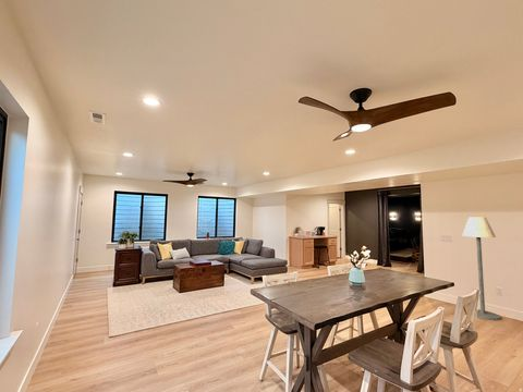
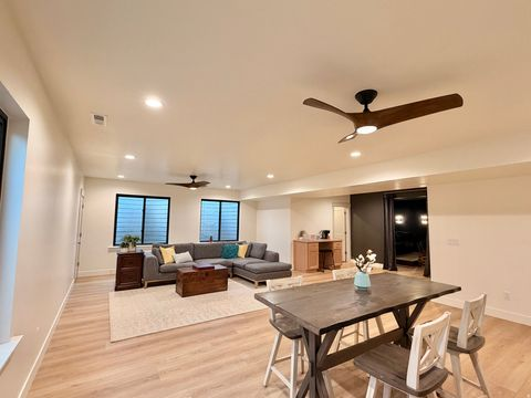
- floor lamp [461,217,501,321]
